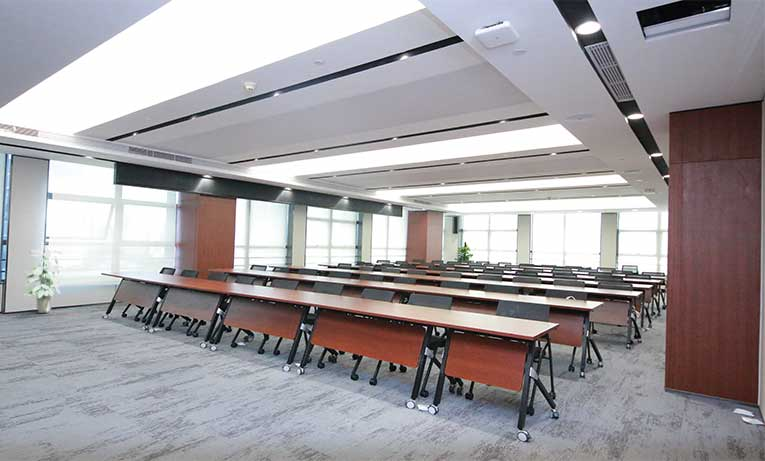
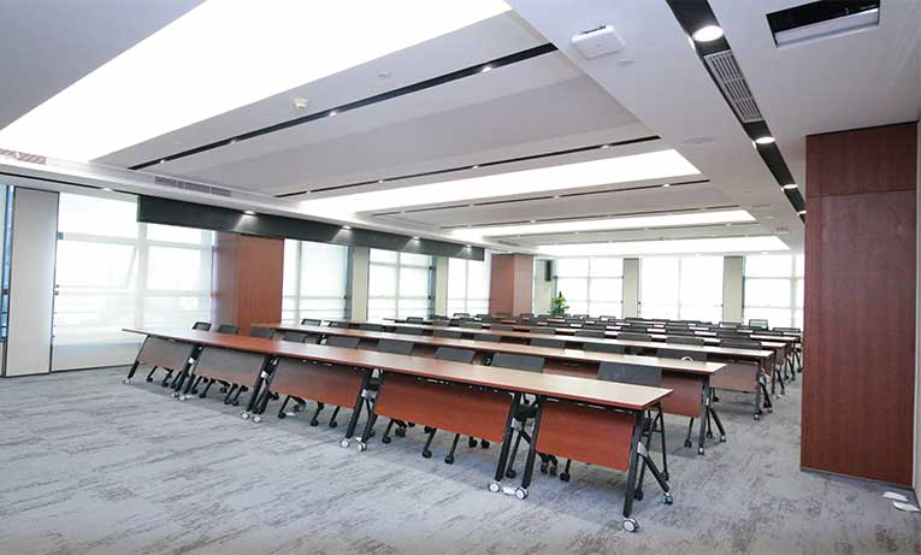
- indoor plant [22,245,67,314]
